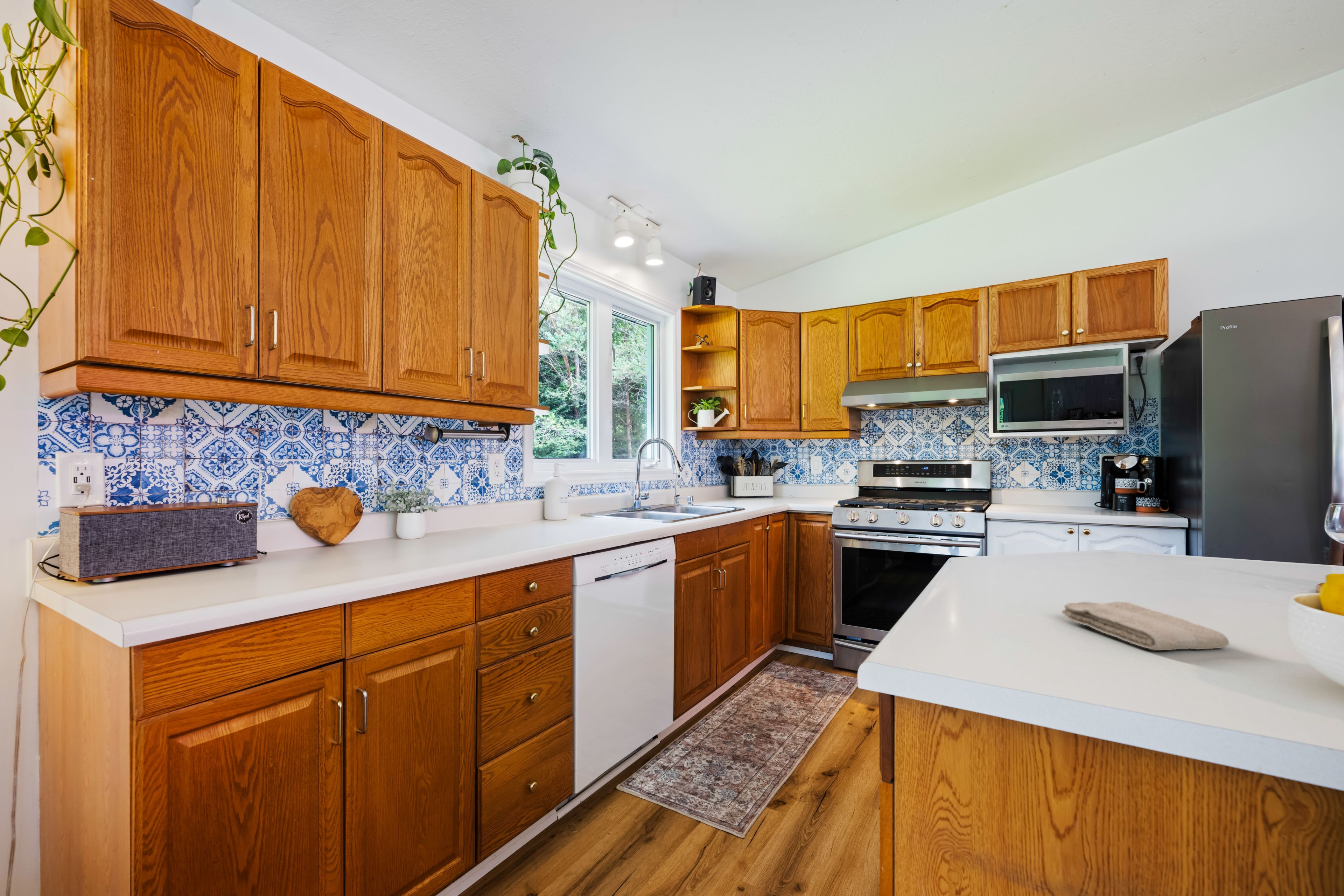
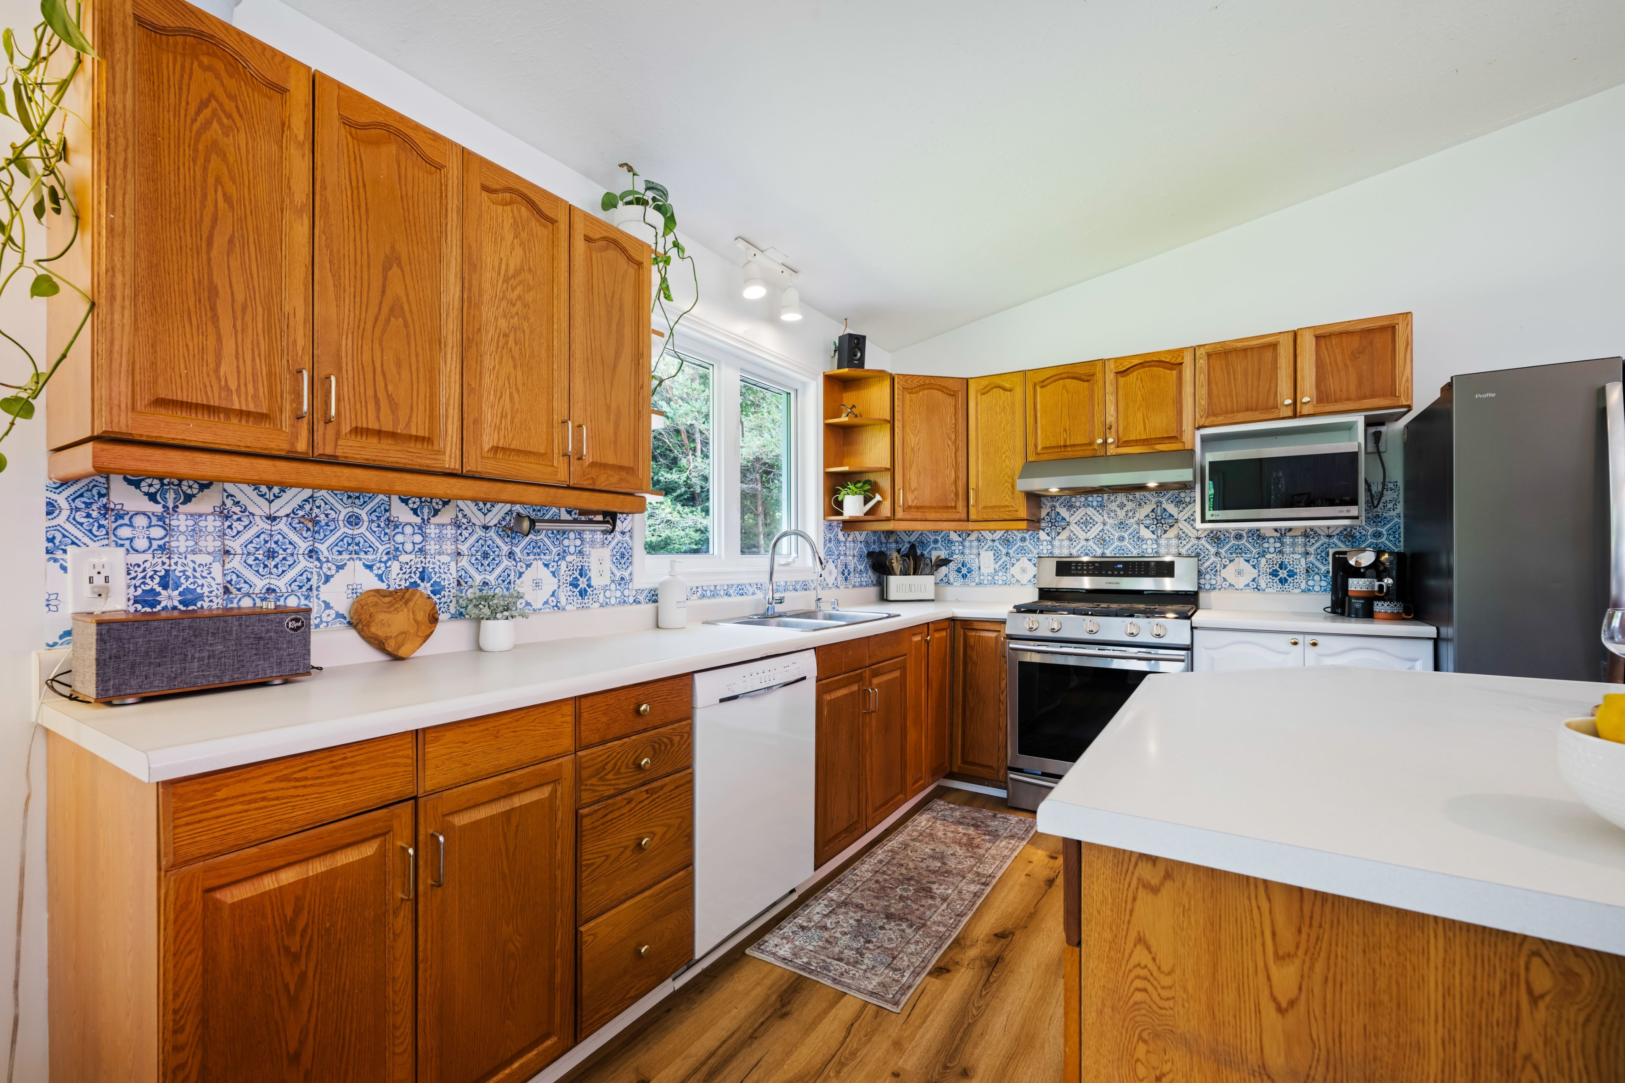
- washcloth [1062,601,1230,651]
